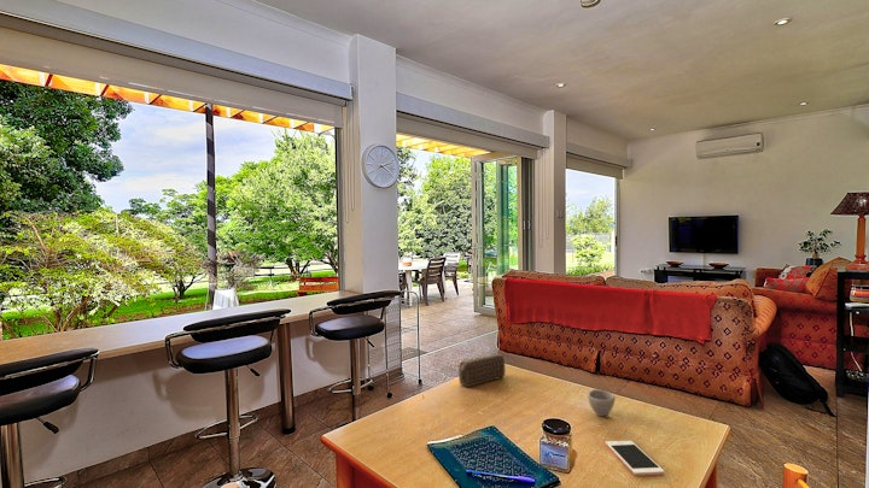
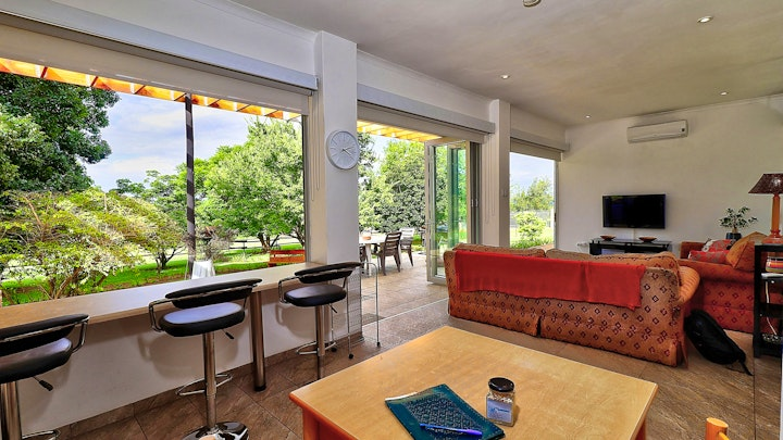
- cup [587,388,617,417]
- speaker [457,353,506,388]
- cell phone [605,440,665,477]
